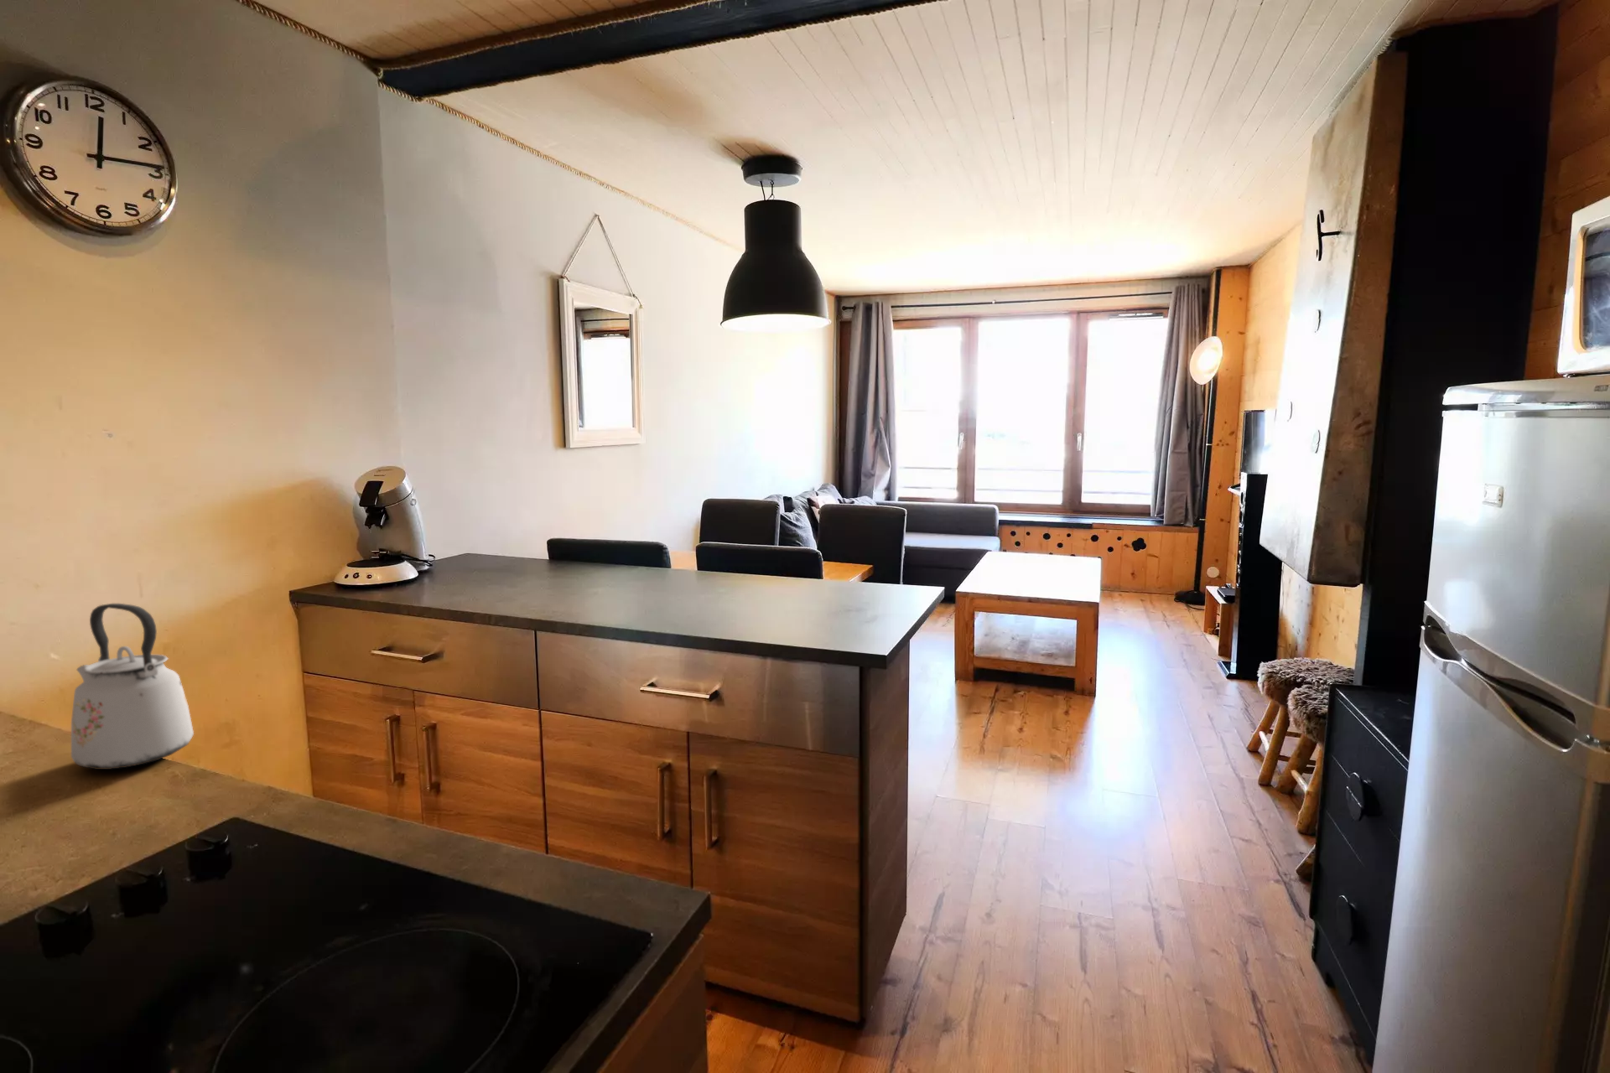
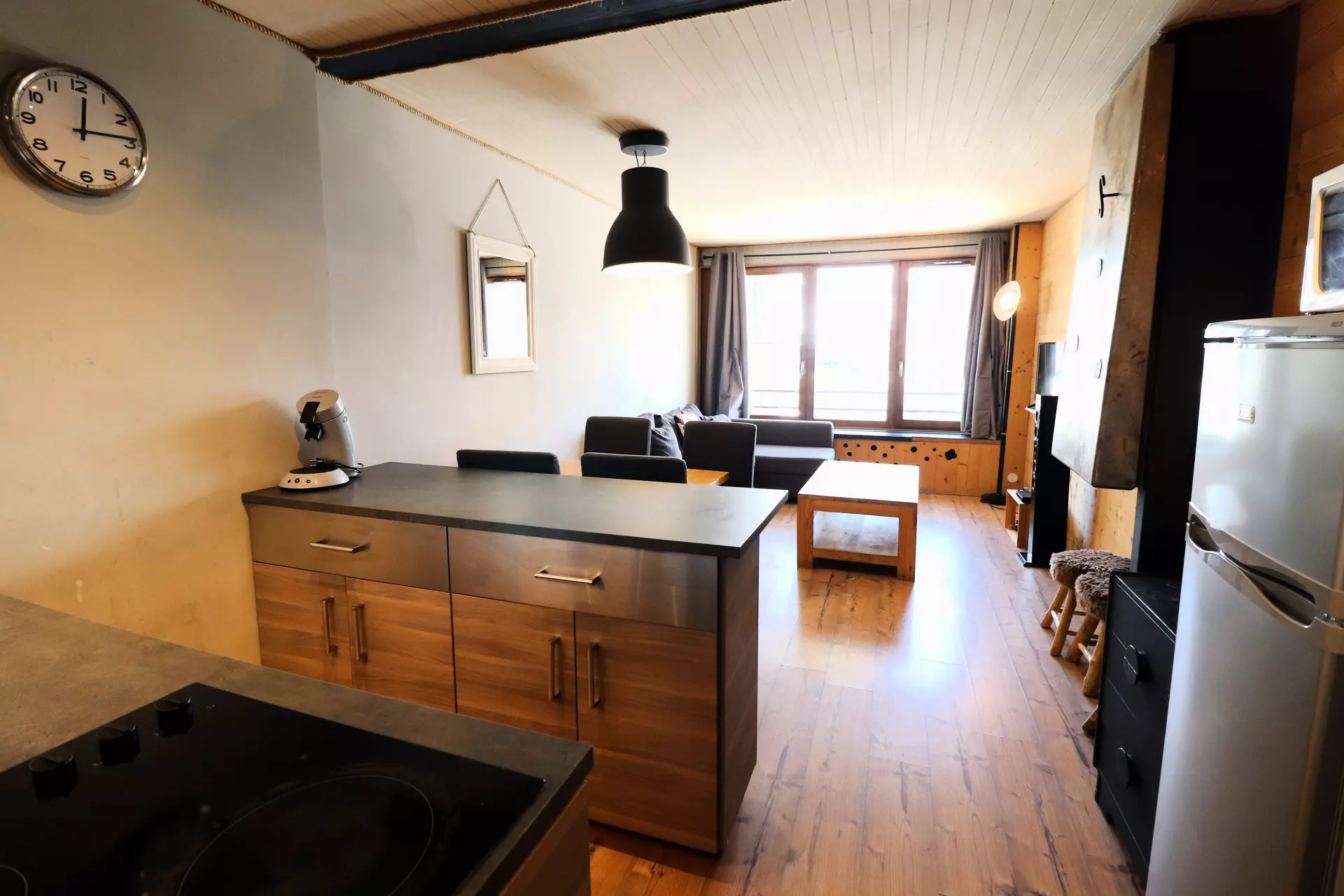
- kettle [71,602,194,770]
